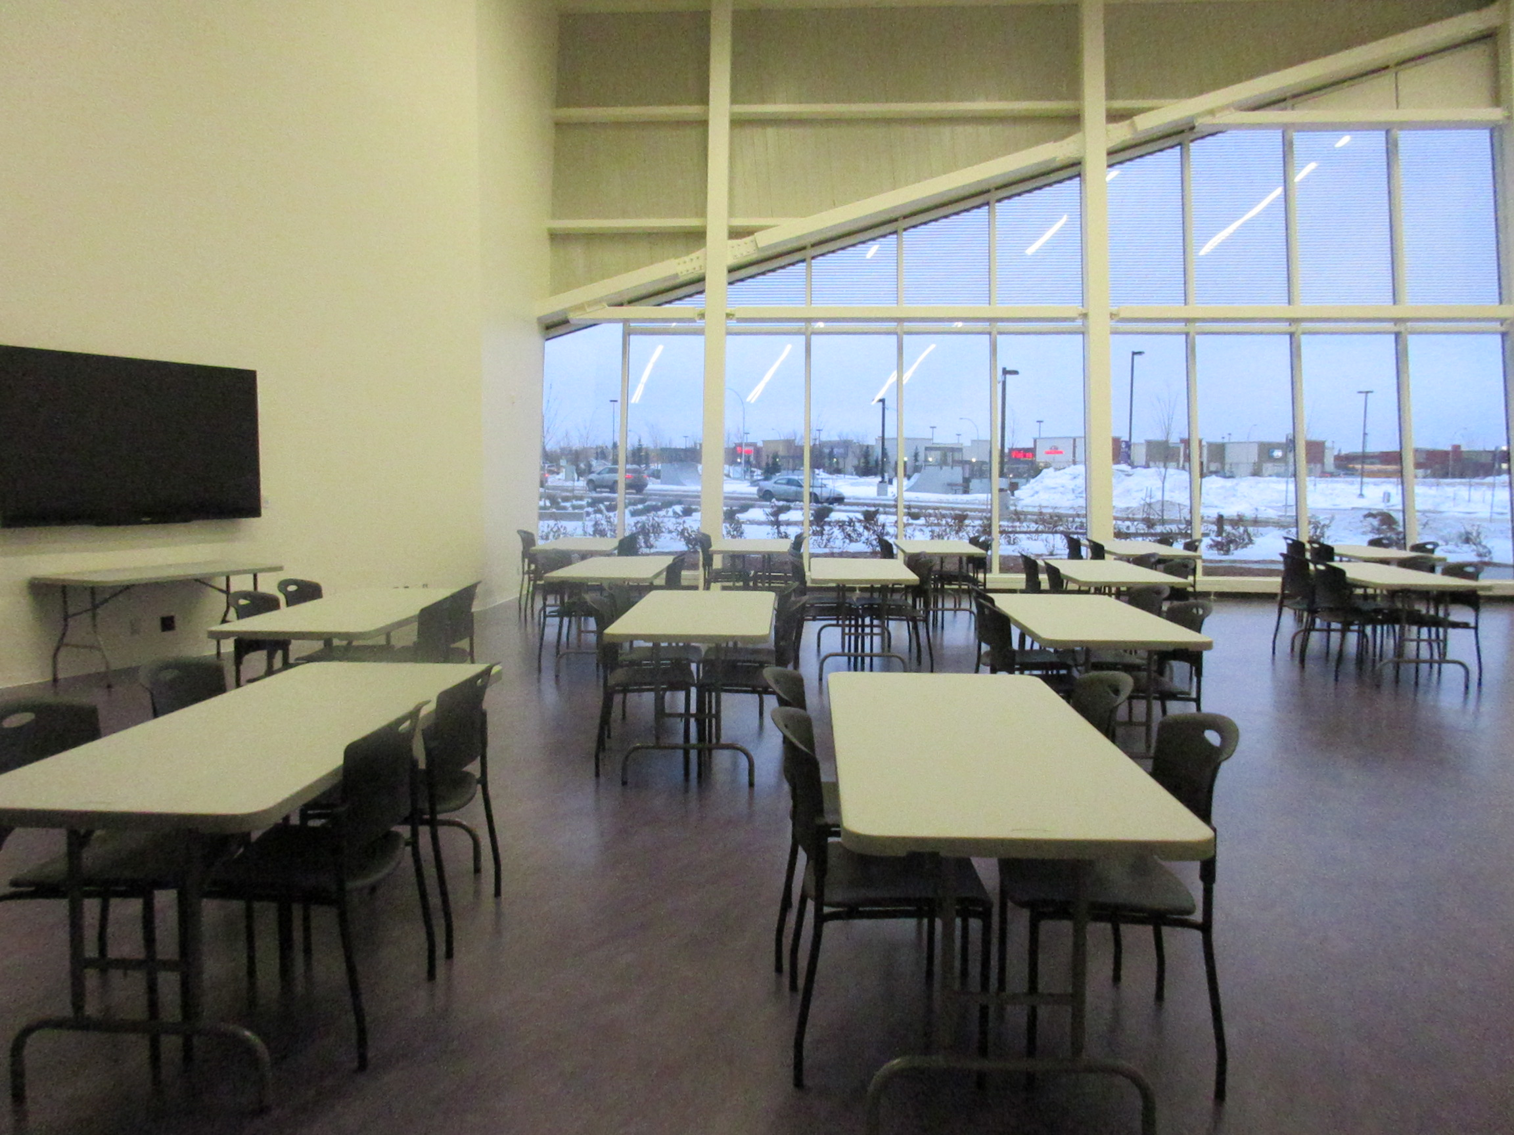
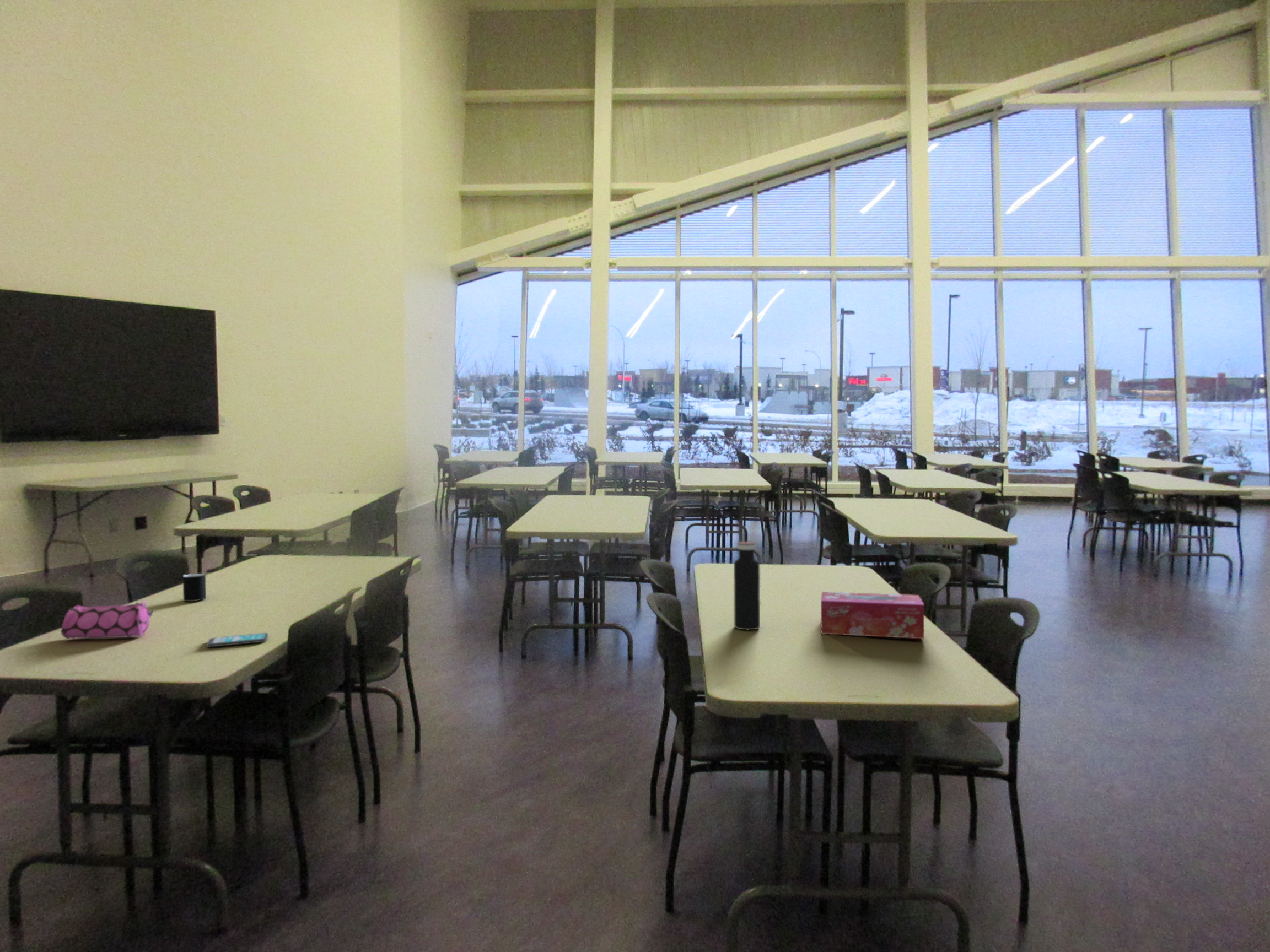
+ tissue box [820,591,925,640]
+ cup [182,573,207,602]
+ water bottle [733,542,761,630]
+ smartphone [206,632,269,647]
+ pencil case [61,601,154,639]
